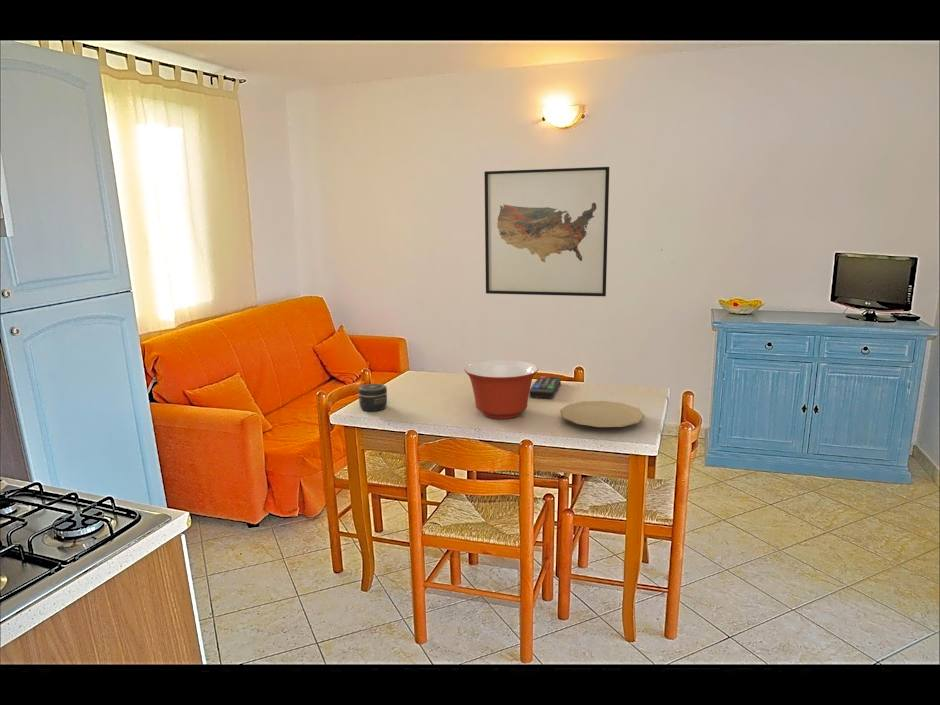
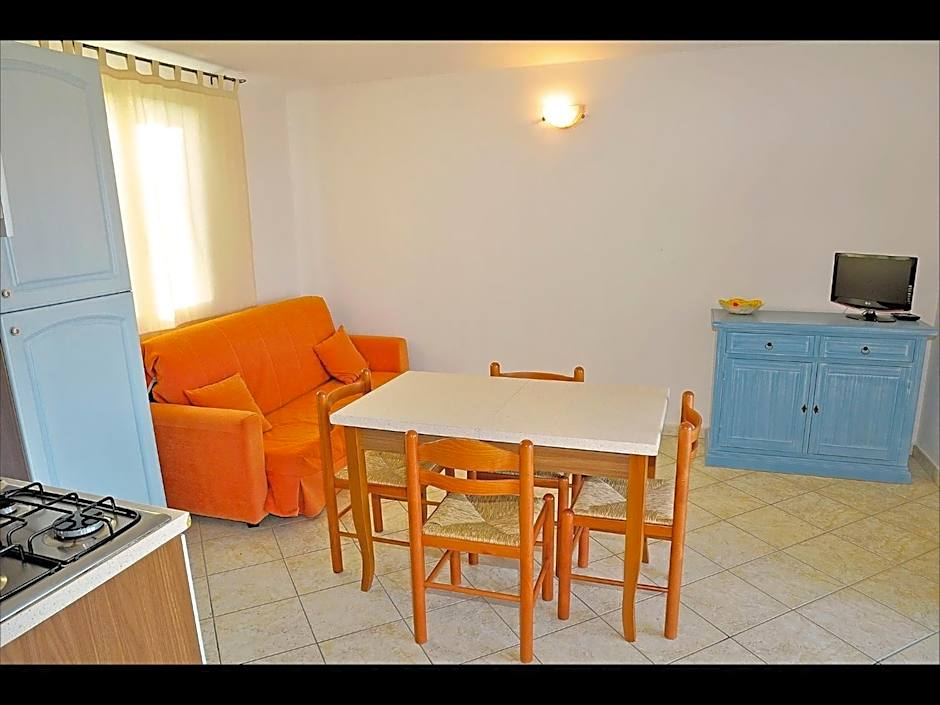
- plate [559,400,645,428]
- jar [358,383,388,412]
- mixing bowl [464,359,539,420]
- wall art [483,166,610,297]
- remote control [528,375,562,399]
